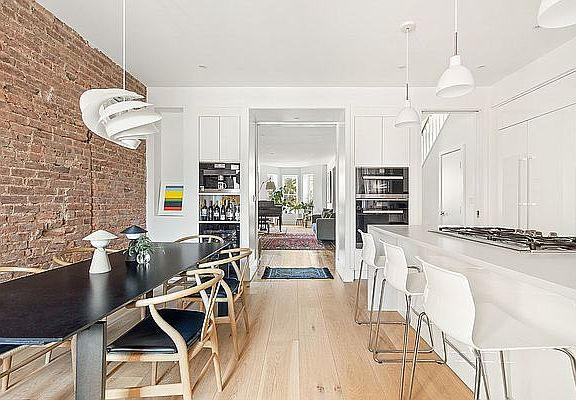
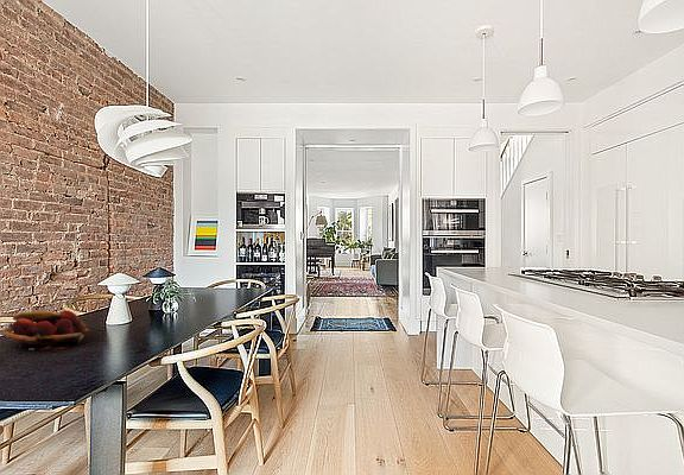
+ fruit basket [0,309,91,352]
